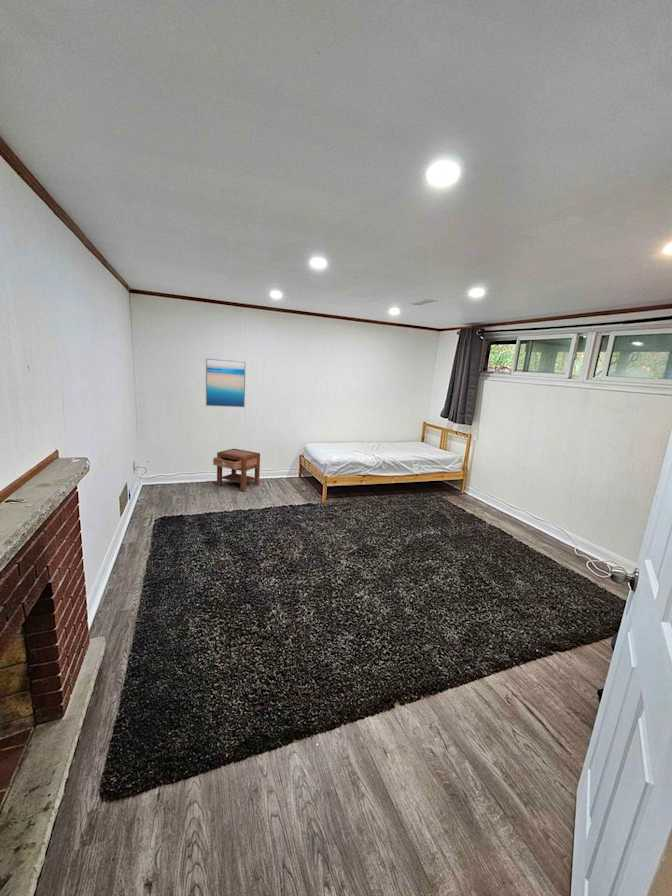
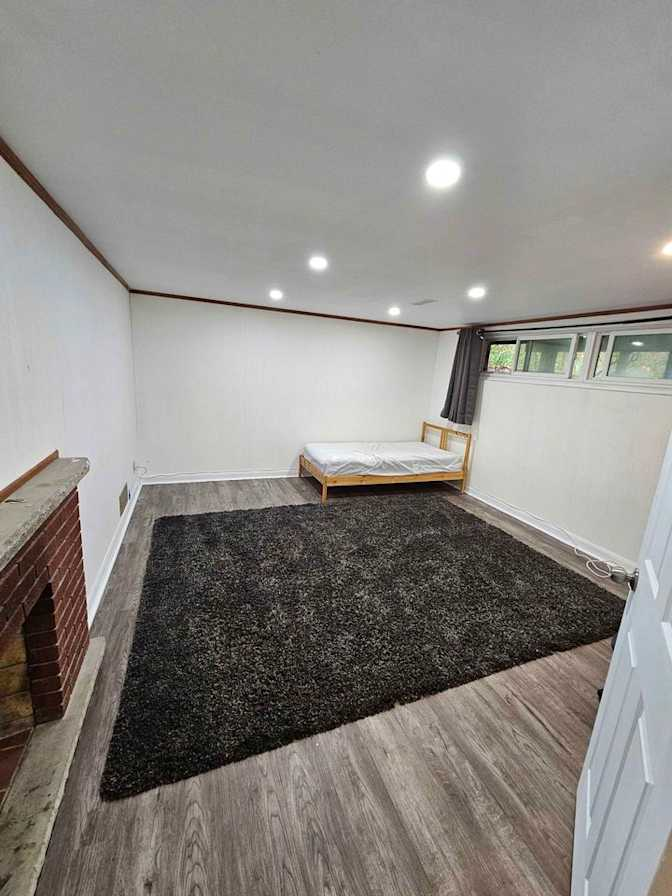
- wall art [205,357,247,408]
- nightstand [212,448,261,493]
